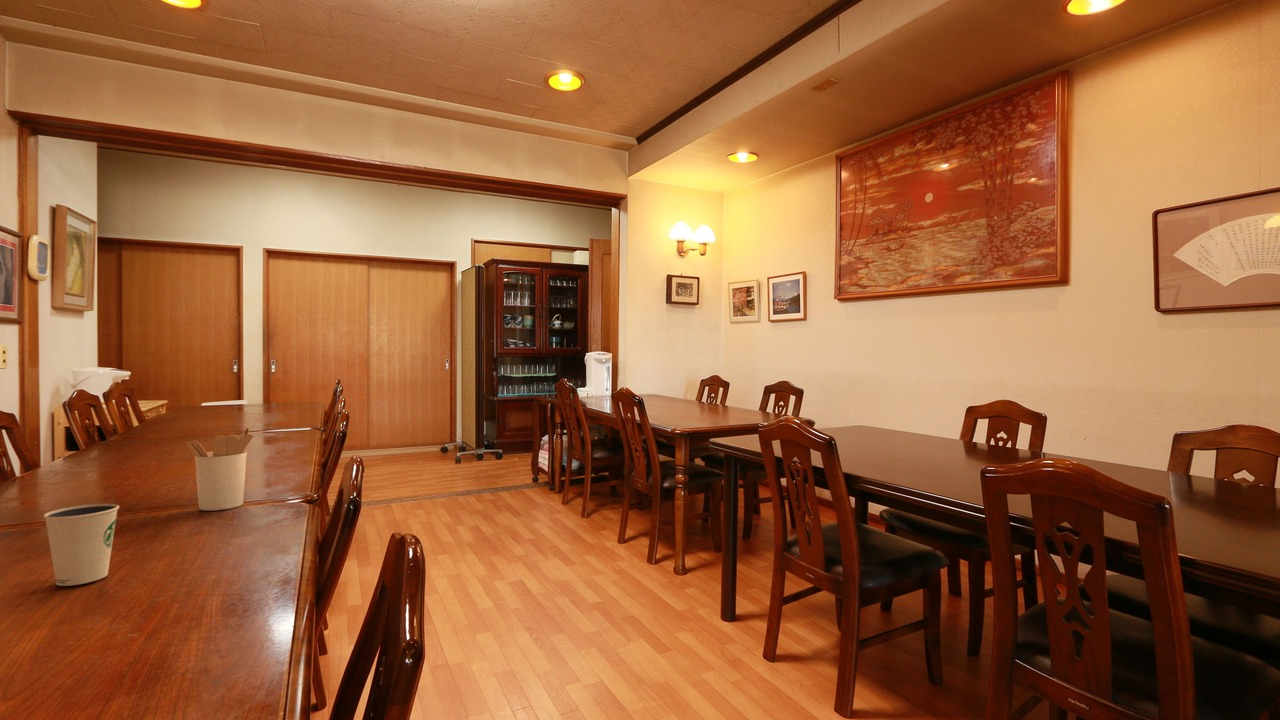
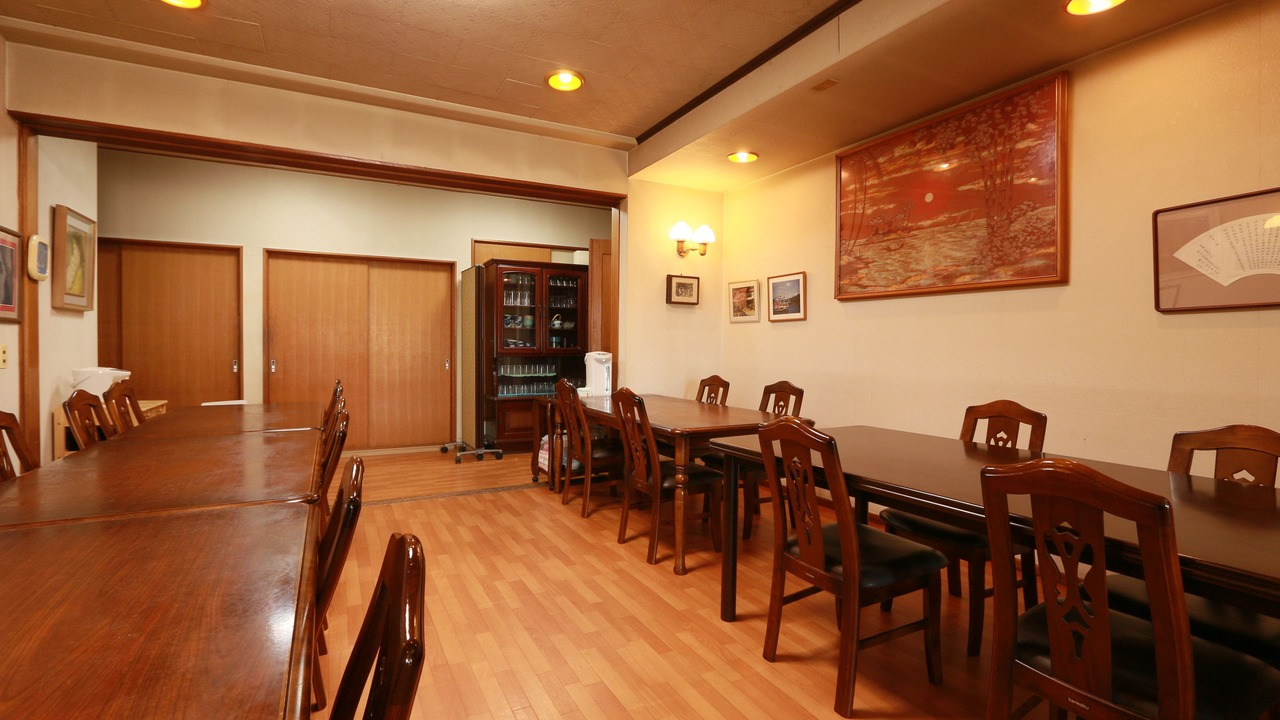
- dixie cup [42,503,120,587]
- utensil holder [185,425,254,512]
